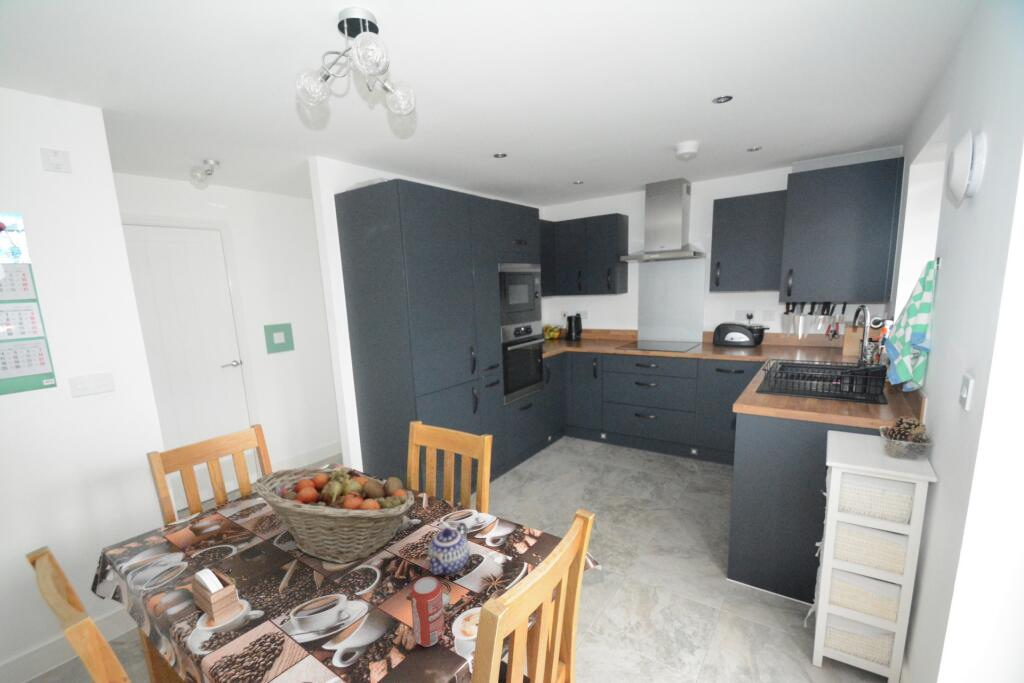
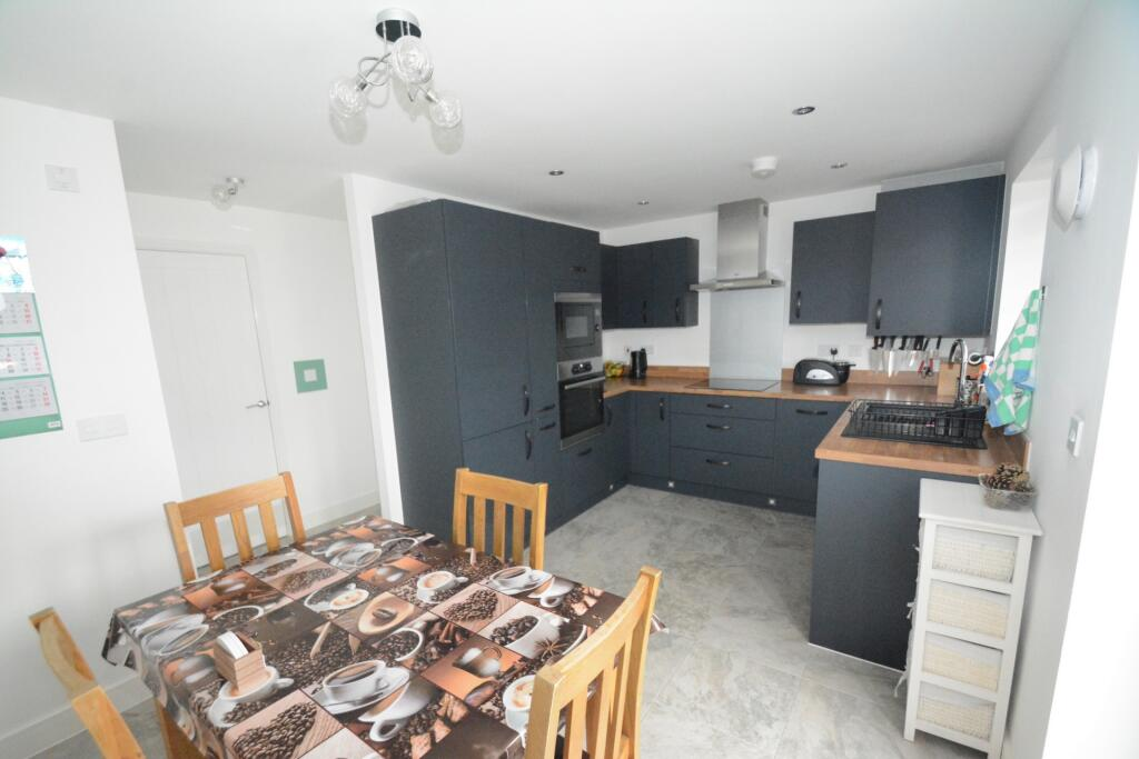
- teapot [425,521,470,576]
- fruit basket [253,467,416,565]
- beverage can [410,576,445,648]
